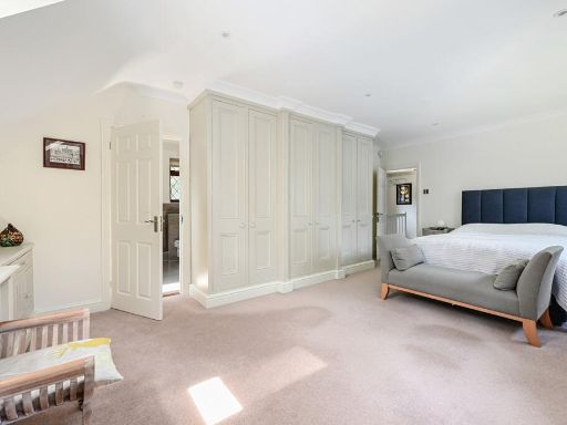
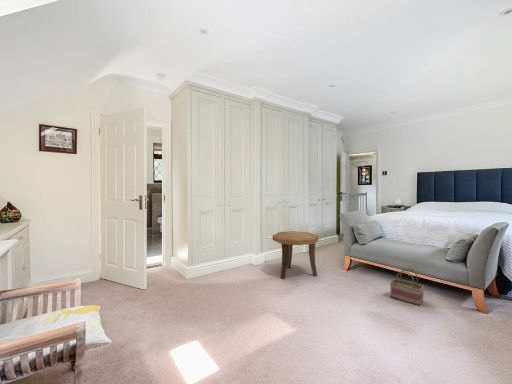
+ side table [272,230,320,280]
+ basket [389,267,425,307]
